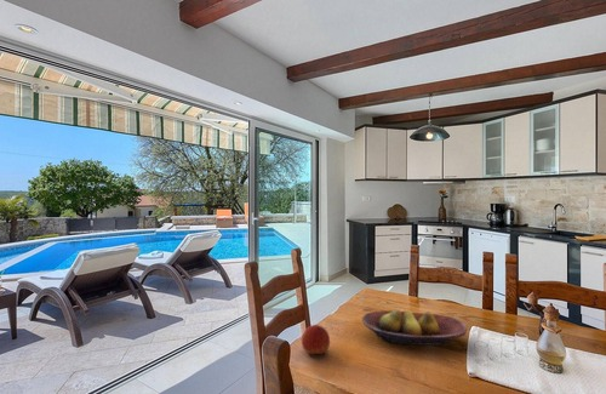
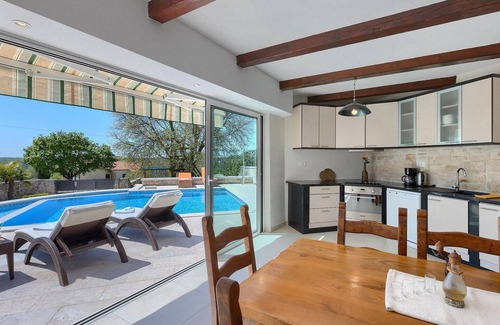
- fruit [301,324,331,355]
- fruit bowl [361,309,468,347]
